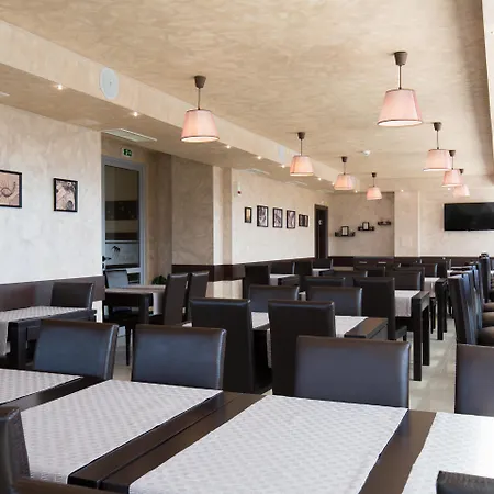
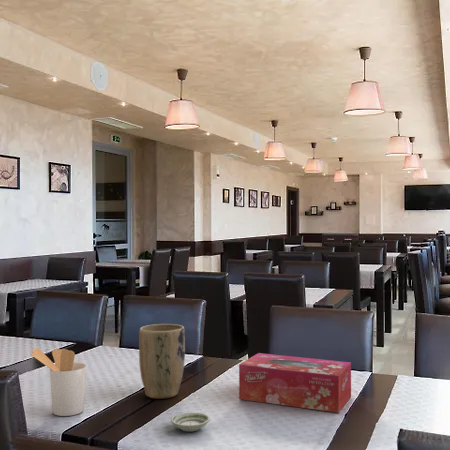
+ plant pot [138,323,186,400]
+ tissue box [238,352,352,414]
+ utensil holder [29,347,87,417]
+ saucer [170,411,211,432]
